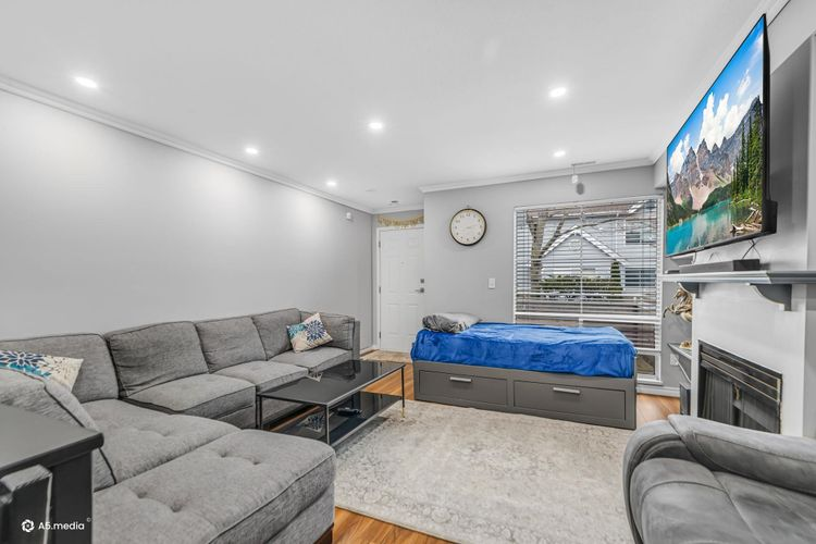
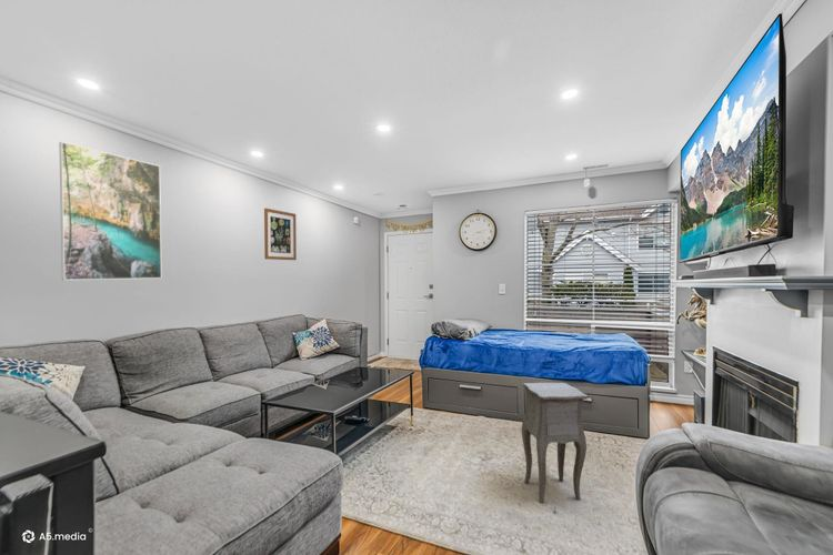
+ wall art [263,208,298,261]
+ side table [521,382,589,515]
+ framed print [58,141,162,281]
